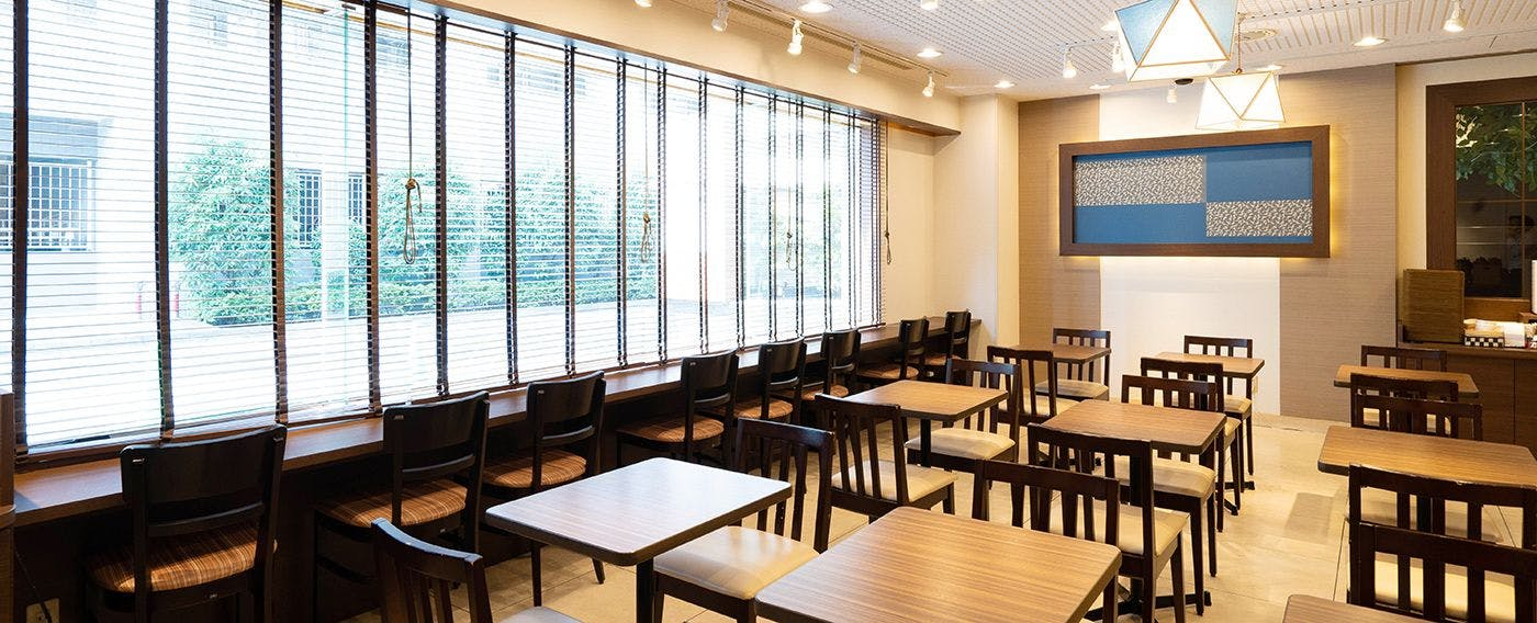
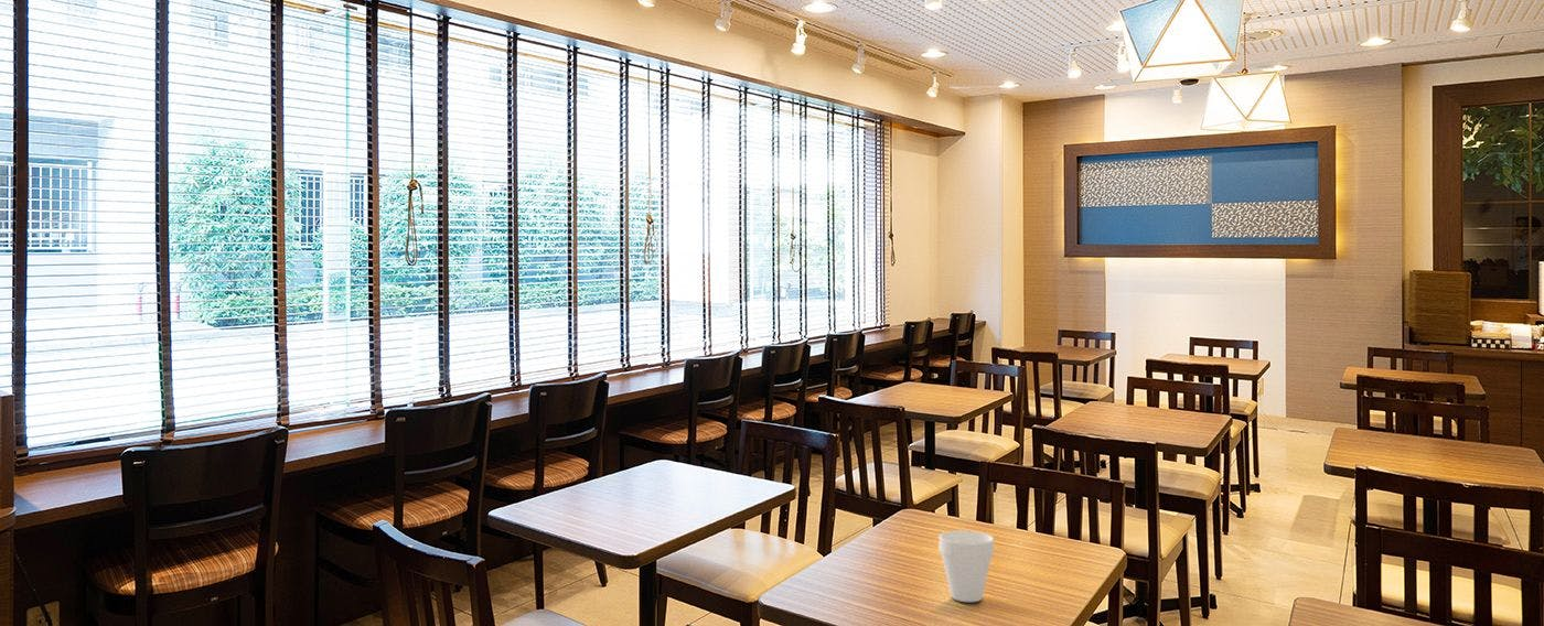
+ cup [937,529,995,603]
